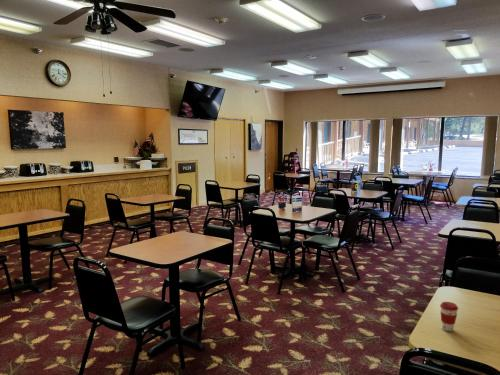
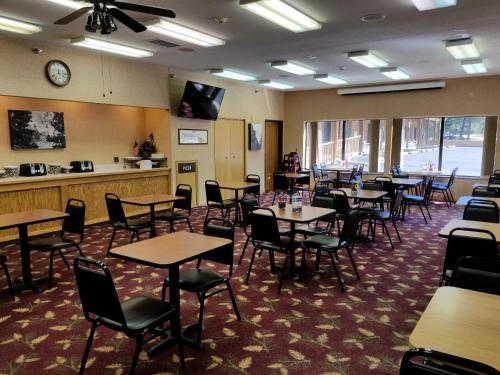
- coffee cup [439,301,459,332]
